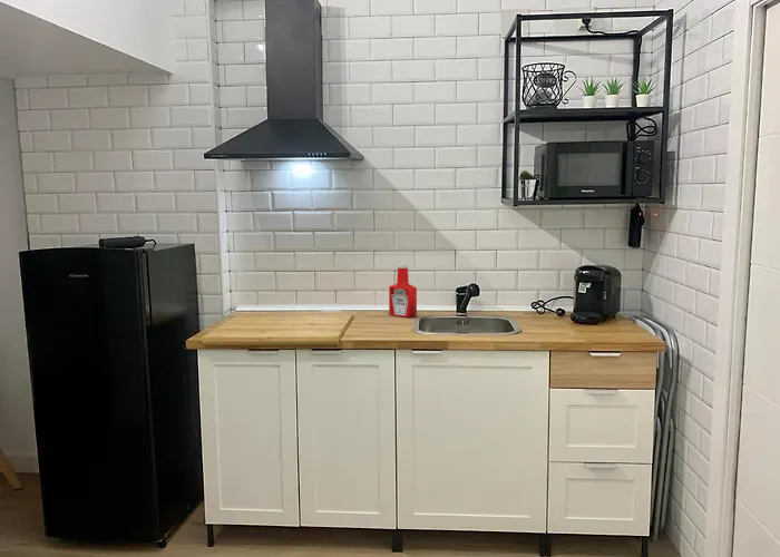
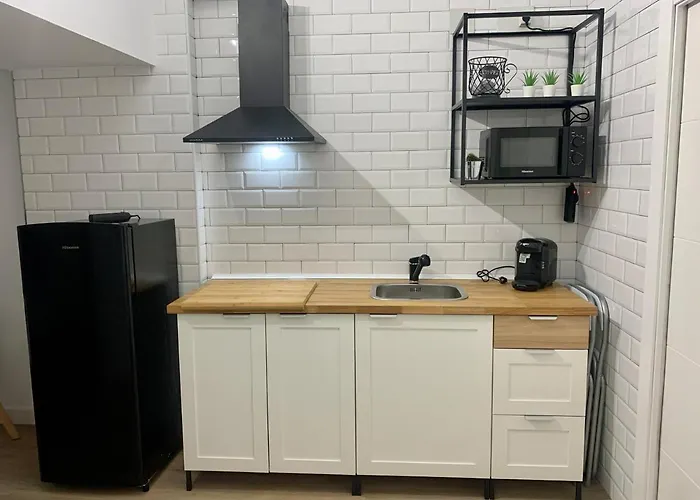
- soap bottle [388,263,418,319]
